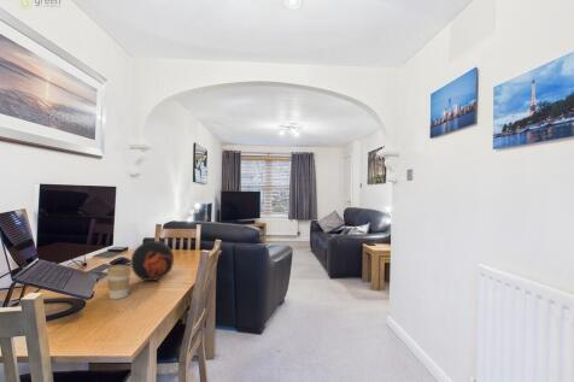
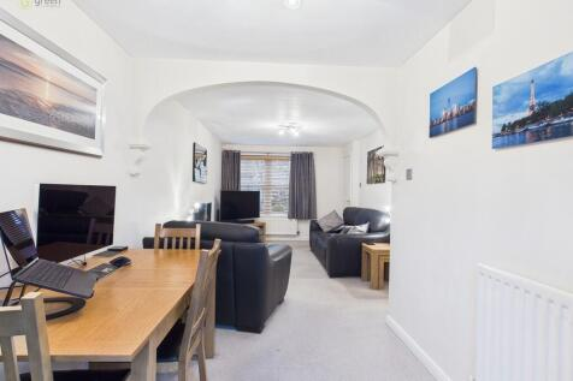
- coffee cup [106,264,133,300]
- decorative ball [130,240,175,282]
